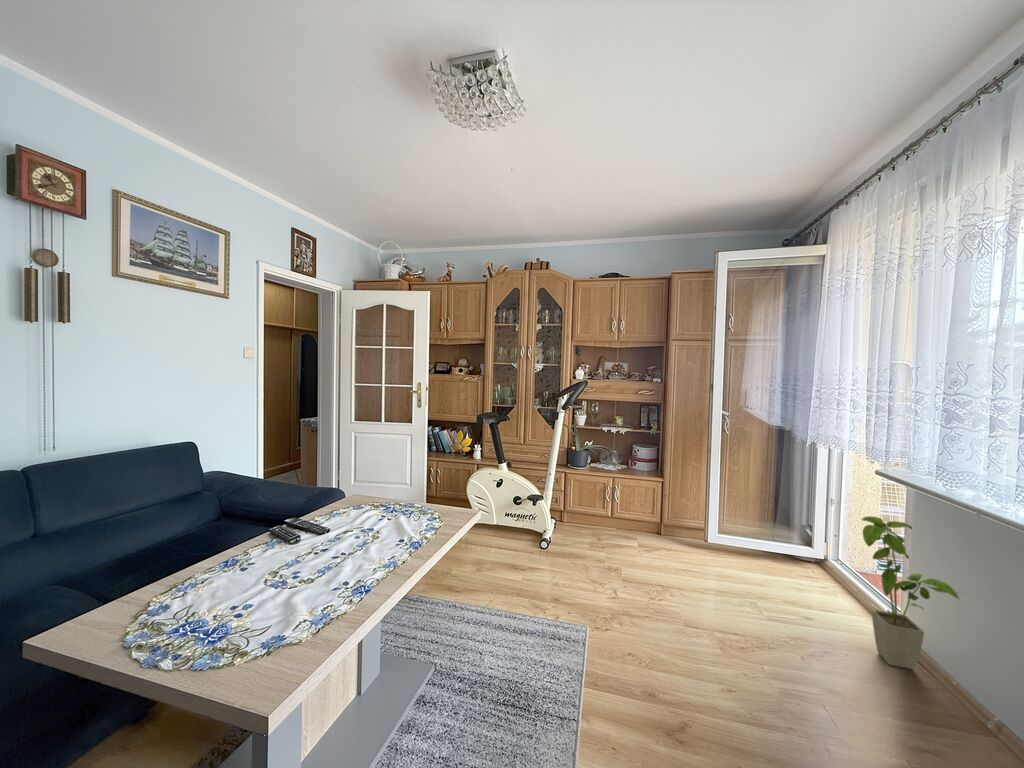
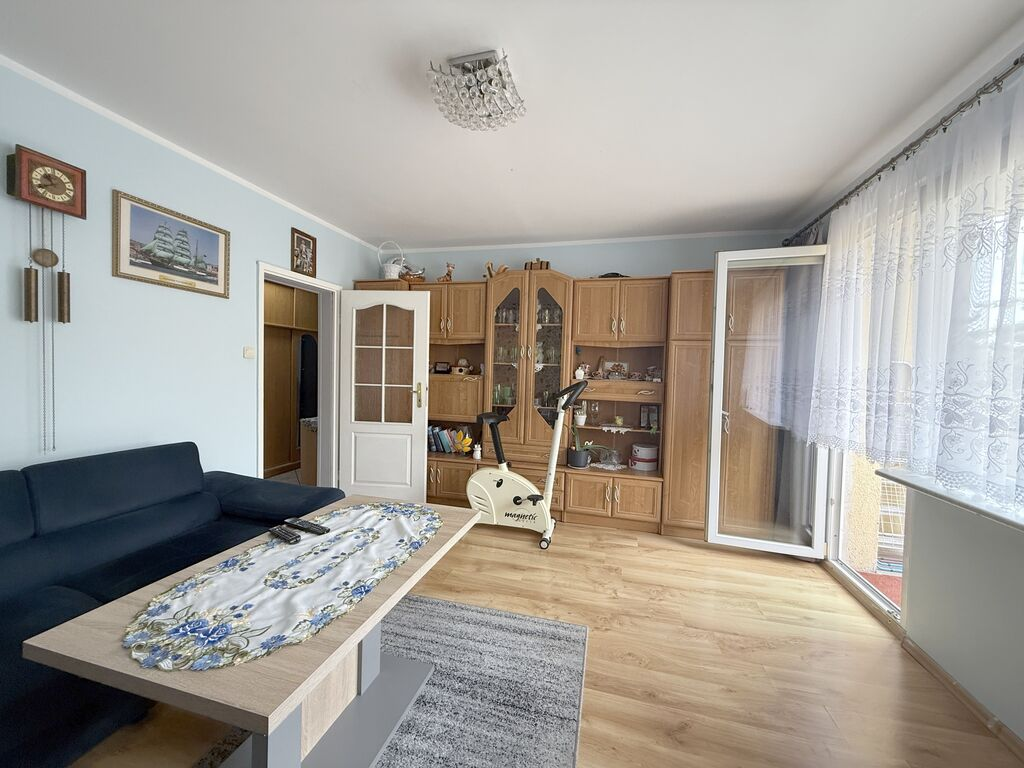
- house plant [861,515,961,670]
